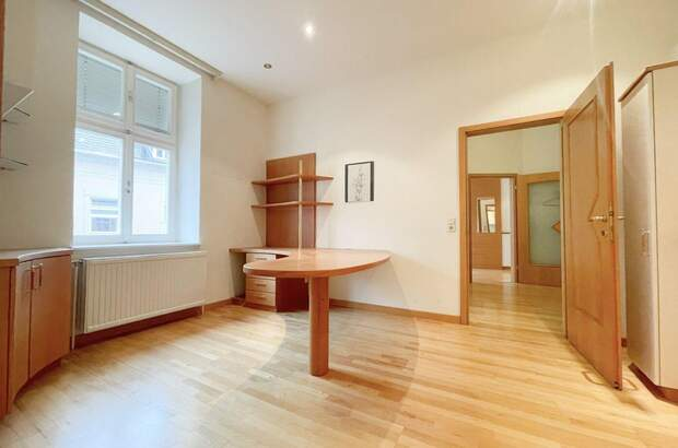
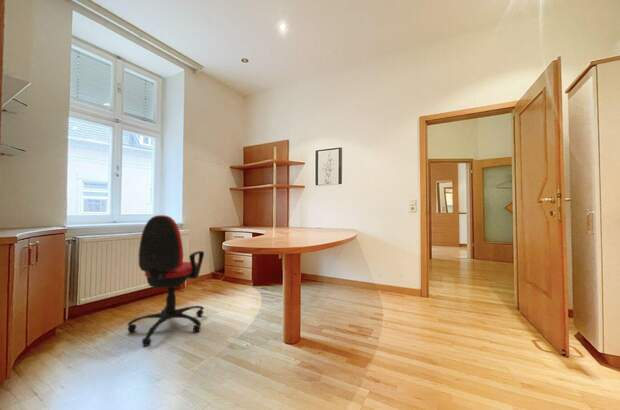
+ office chair [126,214,205,347]
